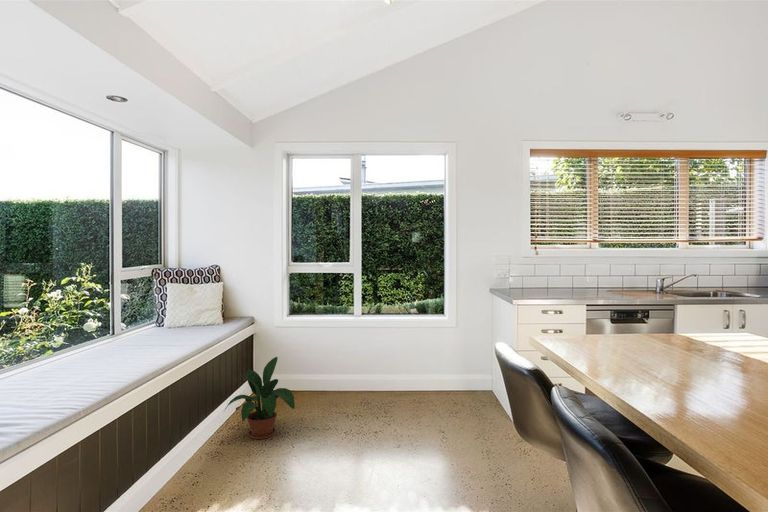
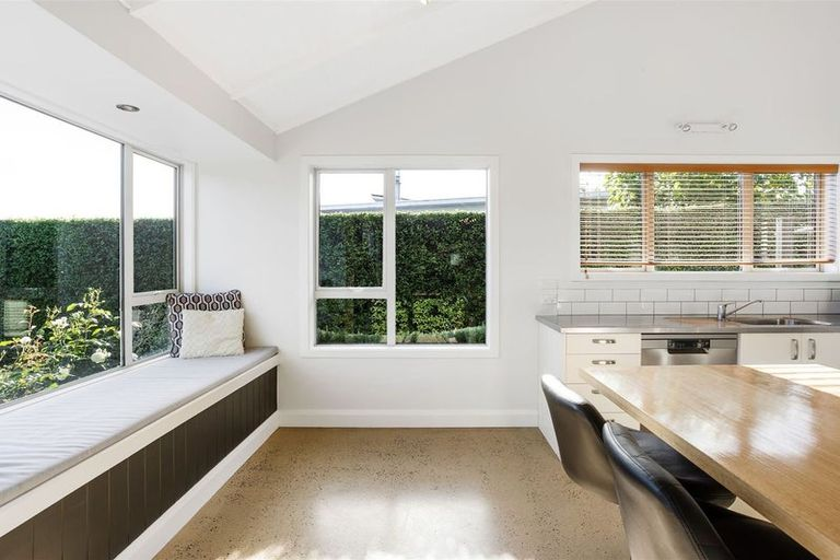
- potted plant [223,356,296,440]
